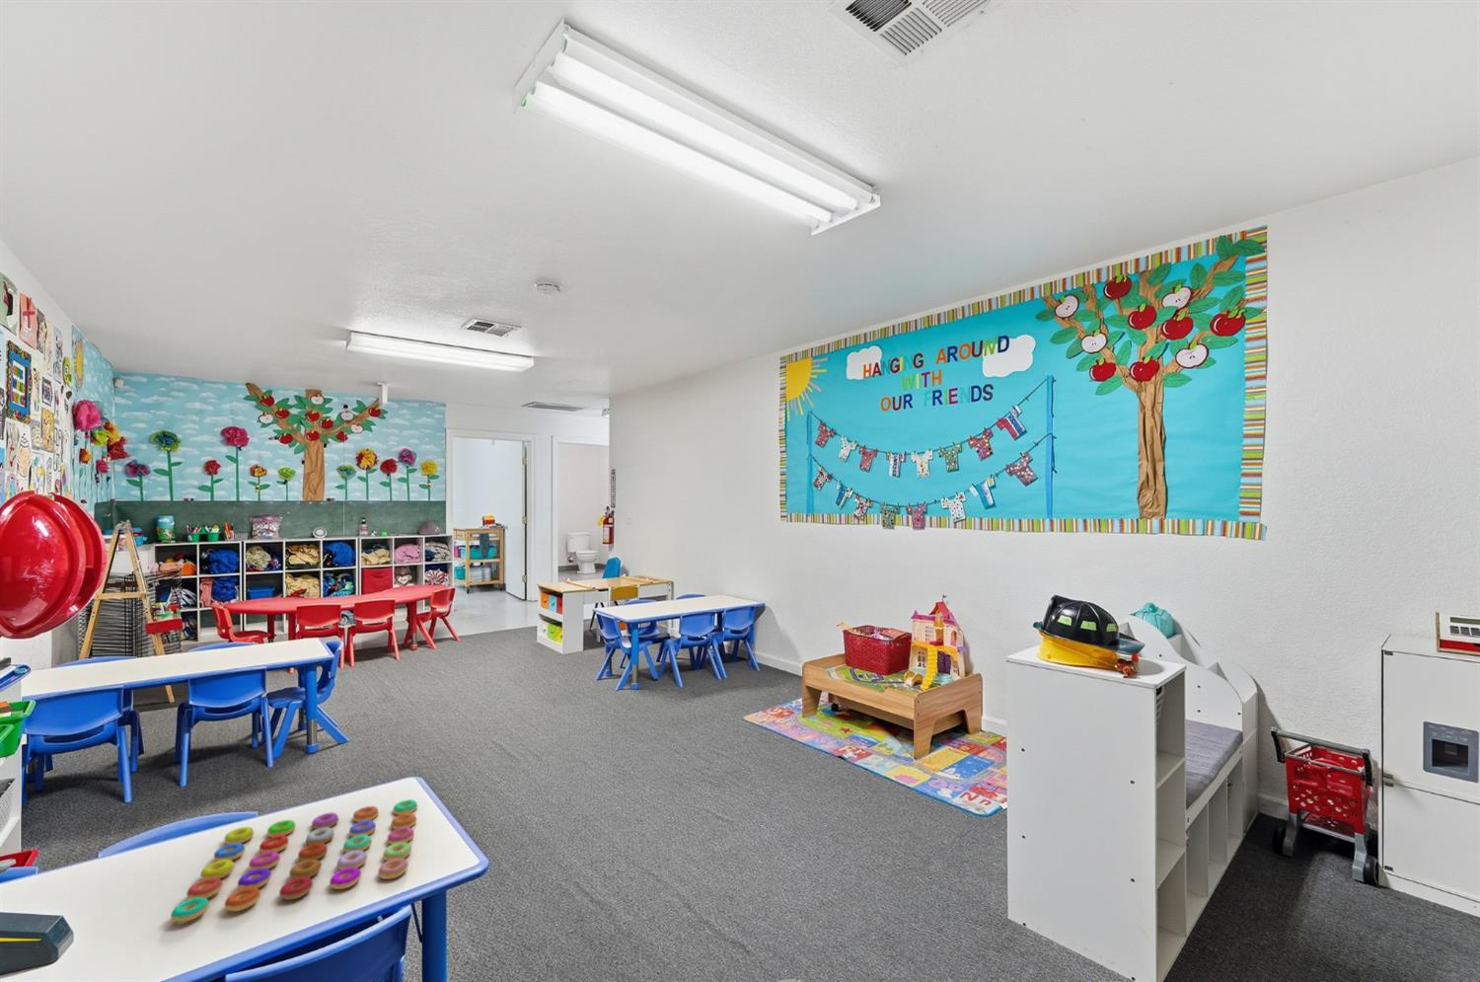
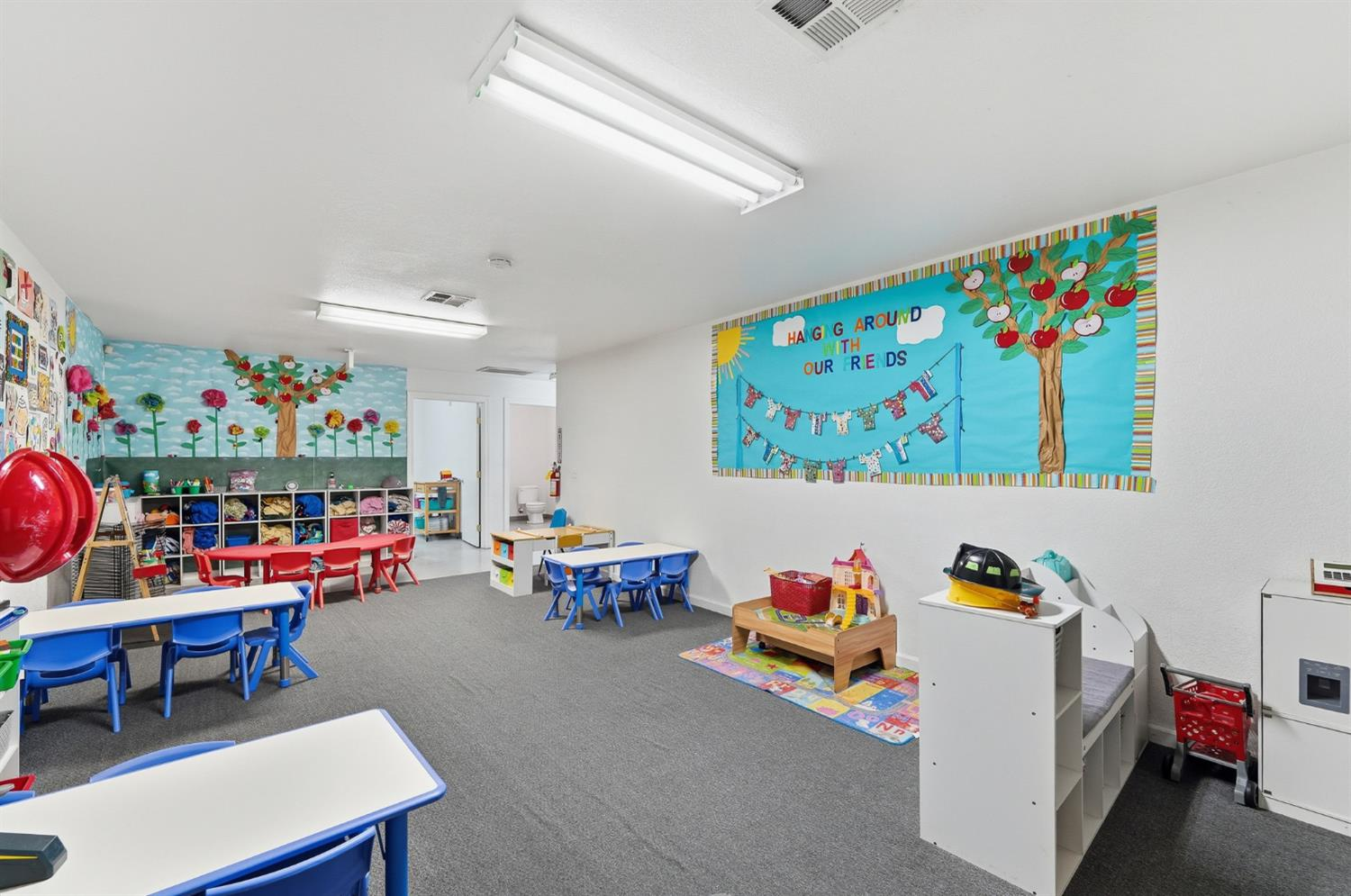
- board game [170,799,418,923]
